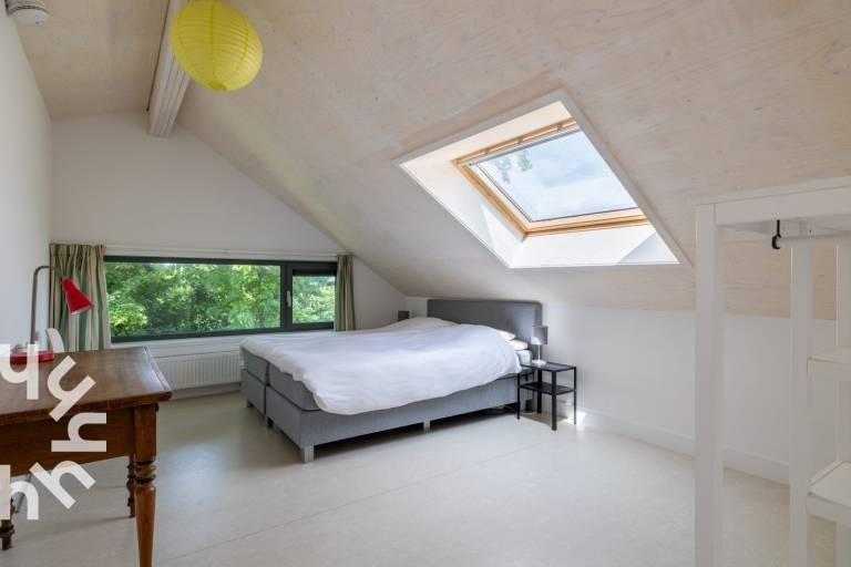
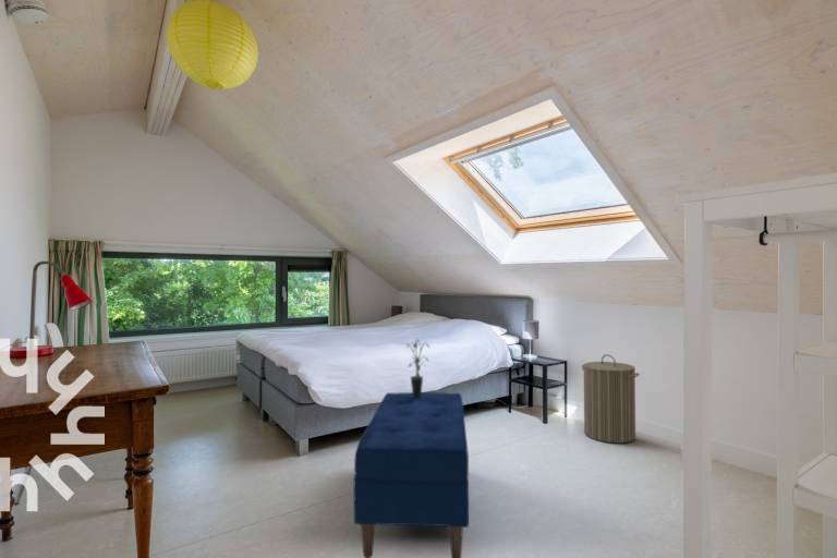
+ bench [352,391,470,558]
+ potted plant [405,338,430,399]
+ laundry hamper [581,353,640,445]
